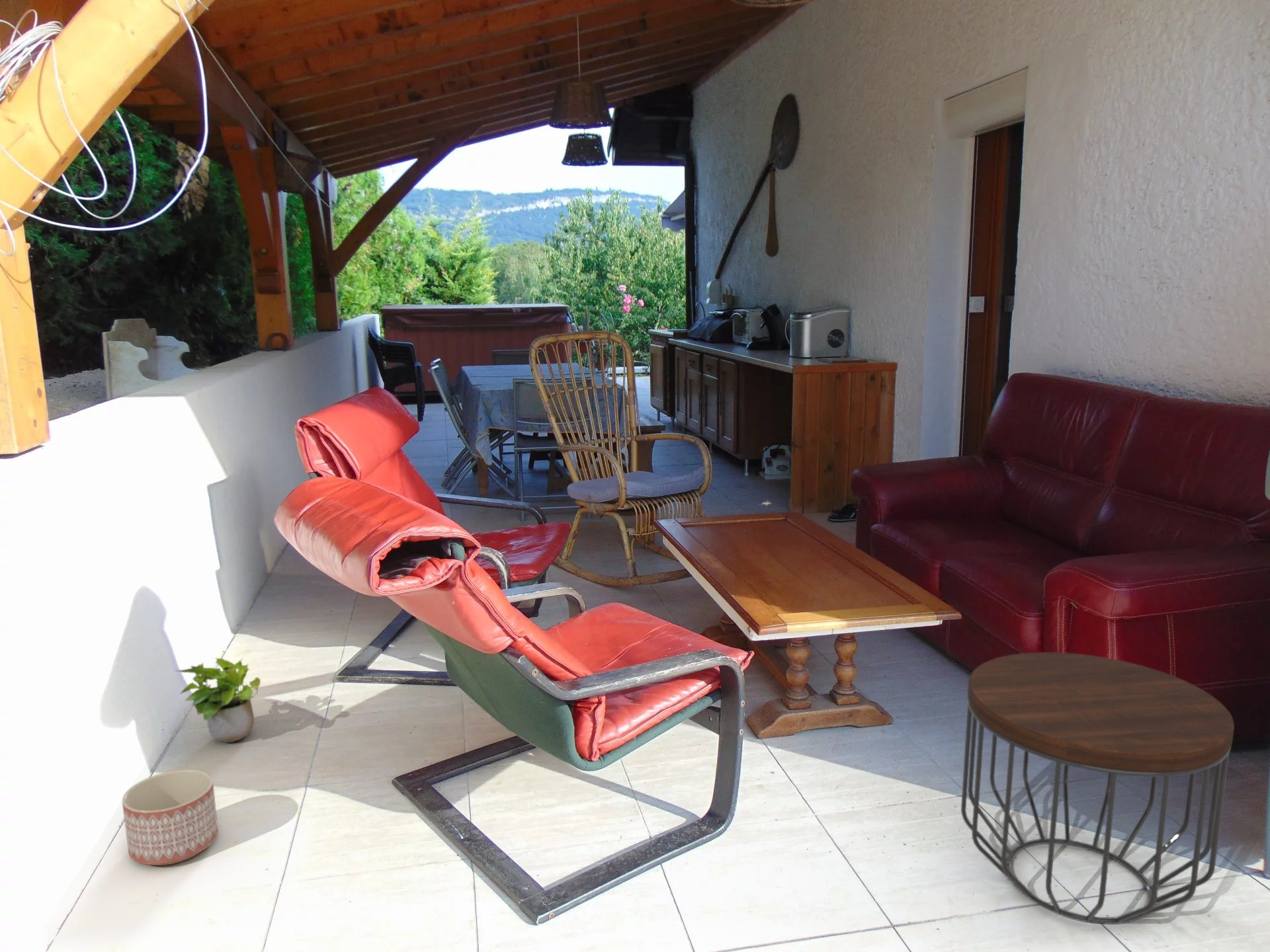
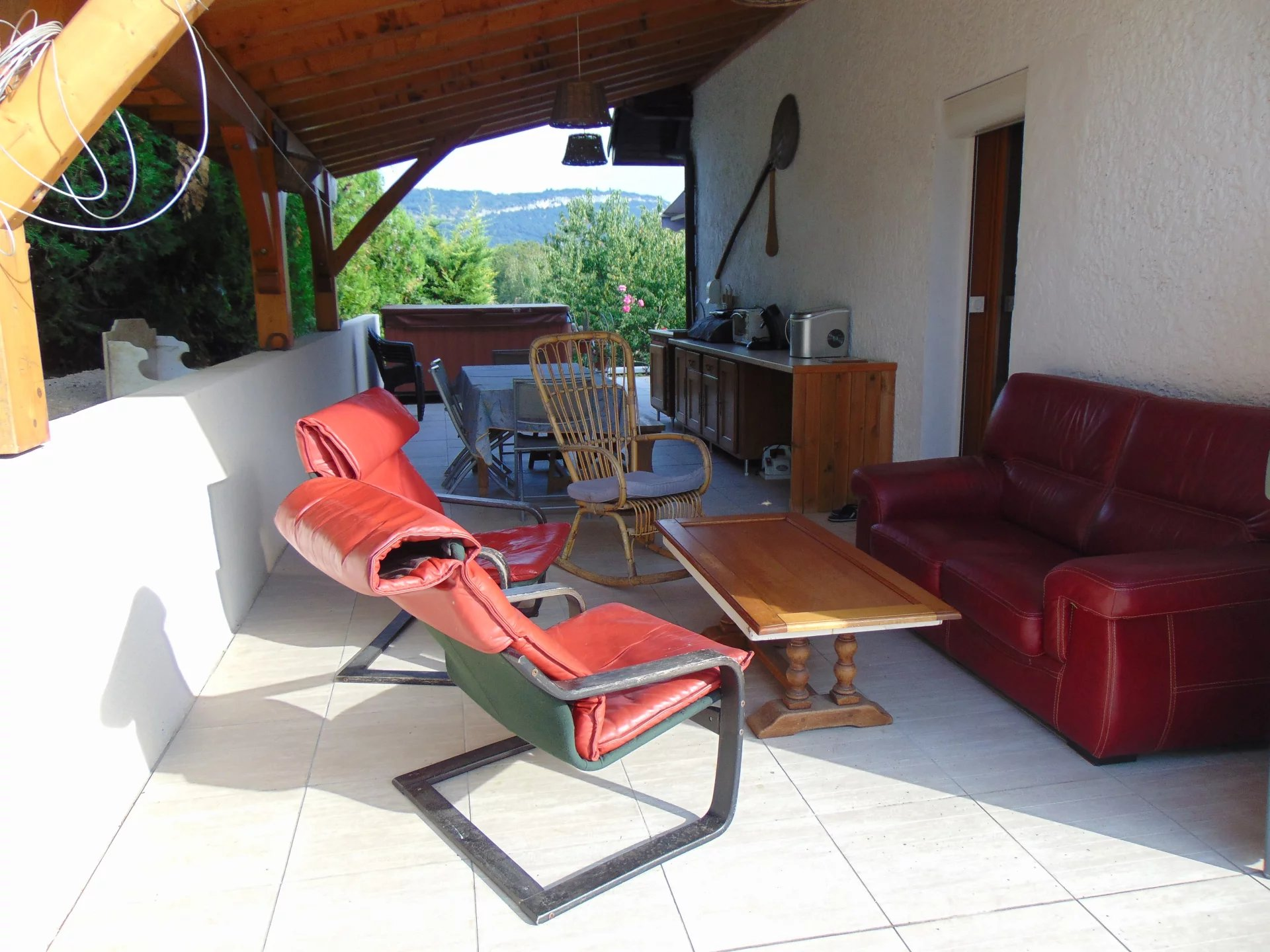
- side table [960,652,1235,925]
- planter [122,769,219,866]
- potted plant [174,658,261,743]
